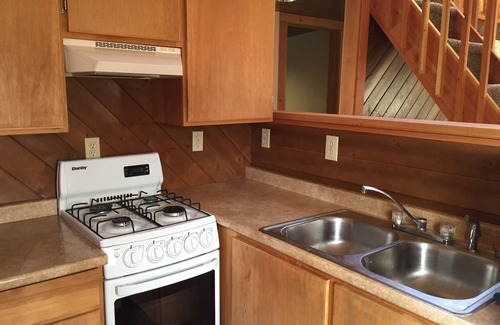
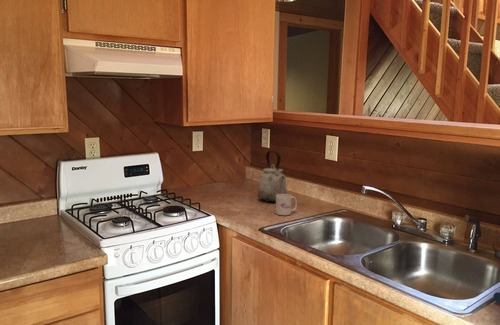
+ mug [275,193,298,216]
+ kettle [257,150,288,203]
